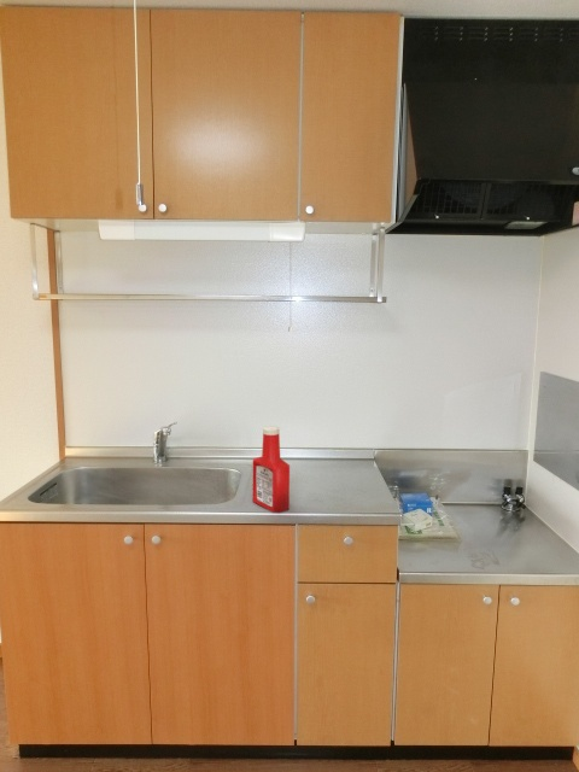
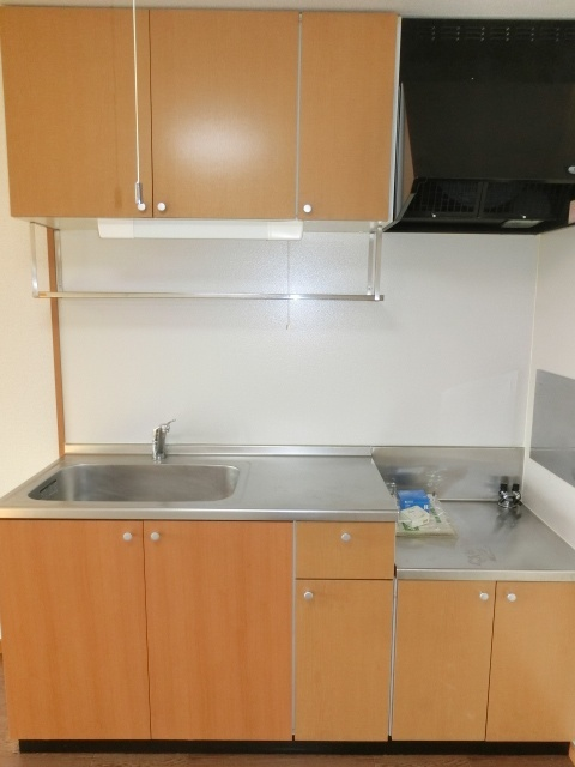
- soap bottle [252,425,291,514]
